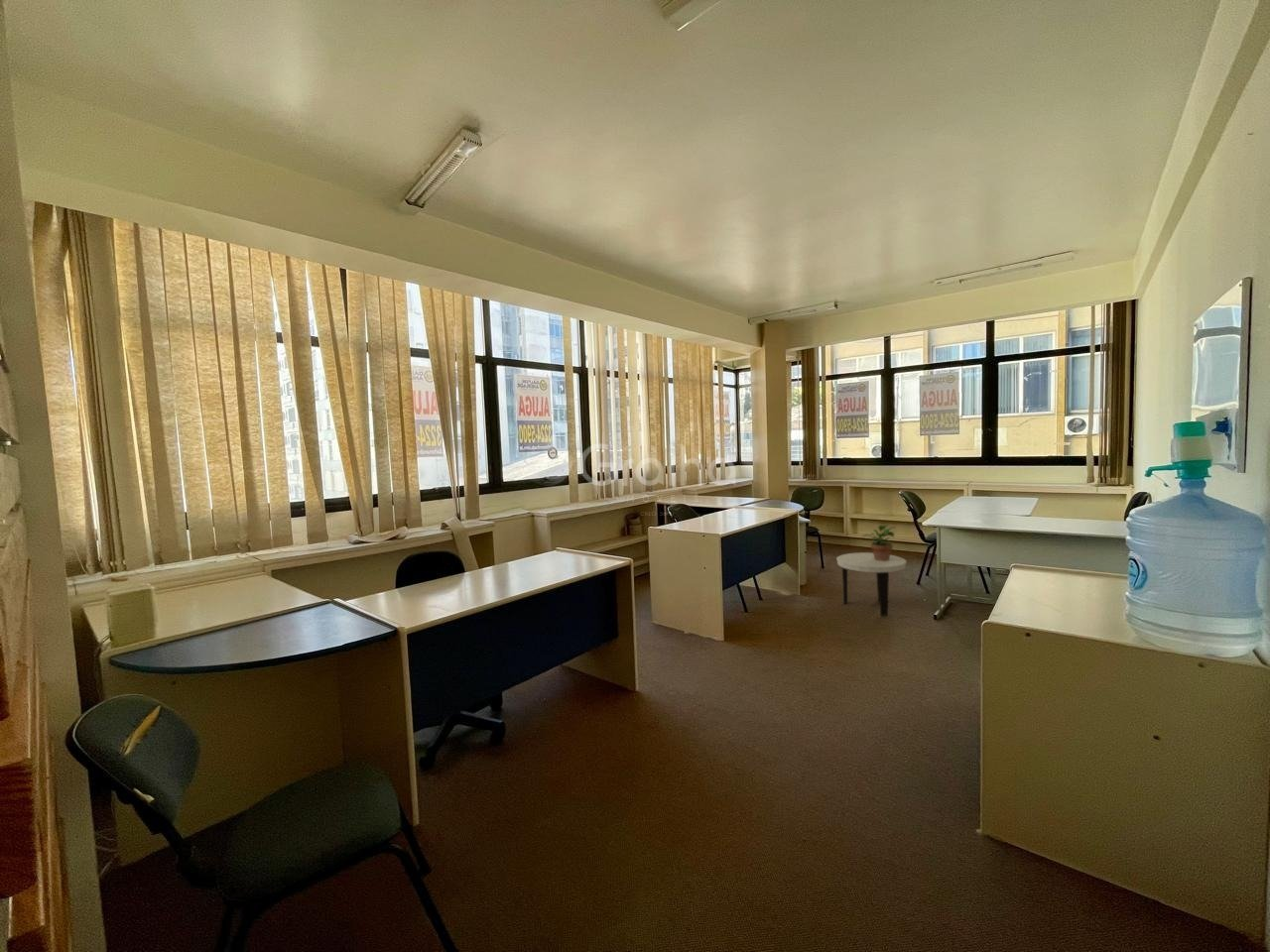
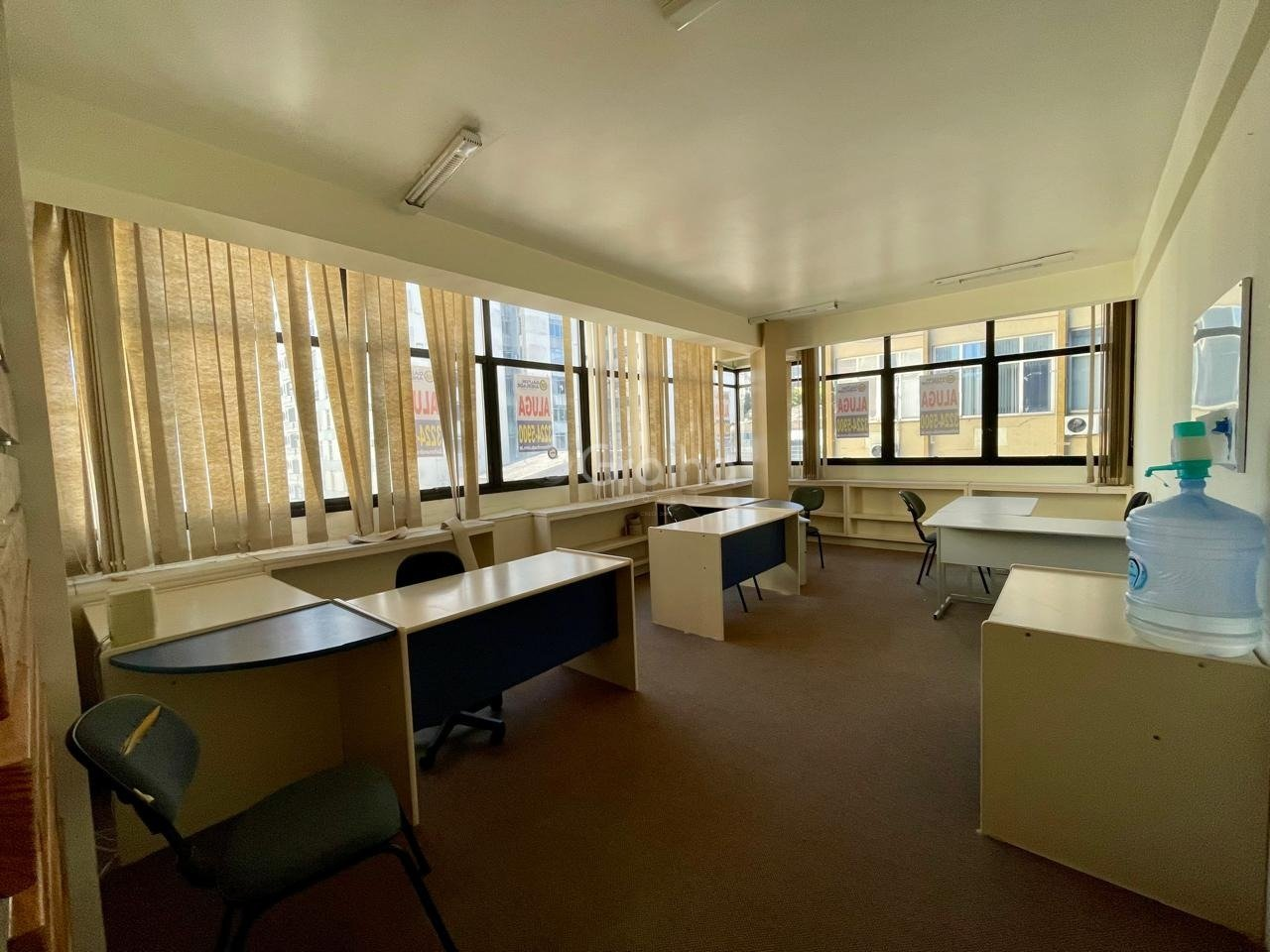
- potted plant [861,523,897,561]
- side table [835,551,907,617]
